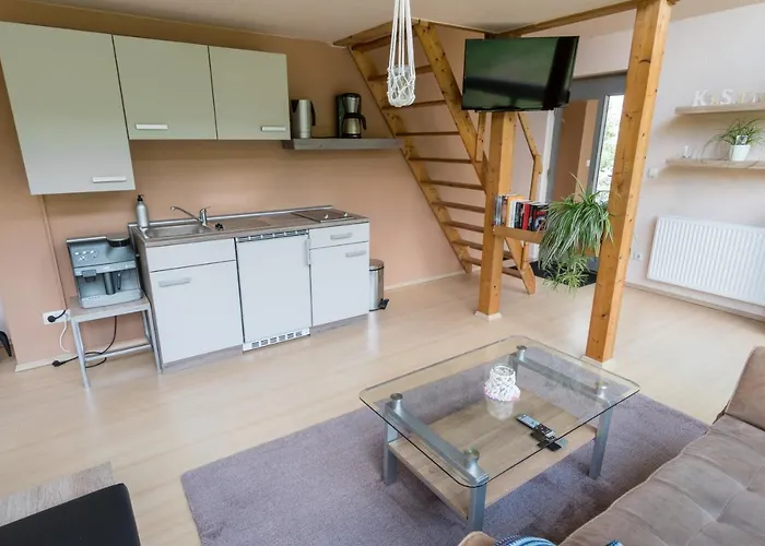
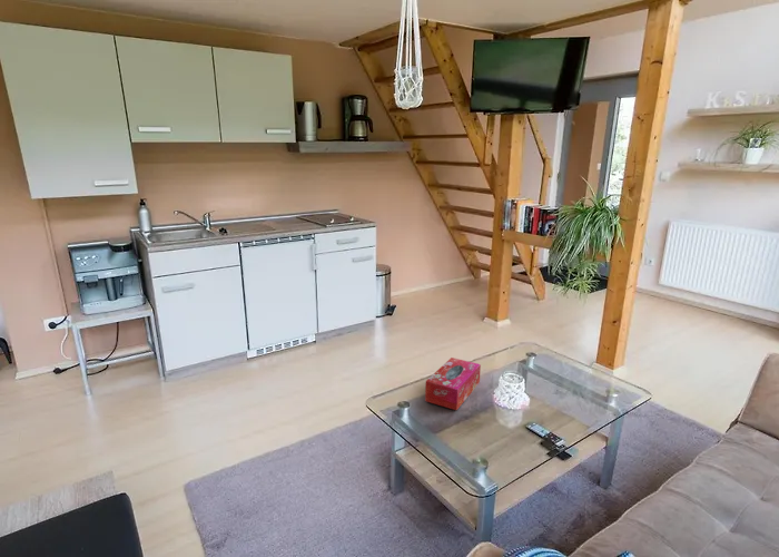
+ tissue box [424,356,482,411]
